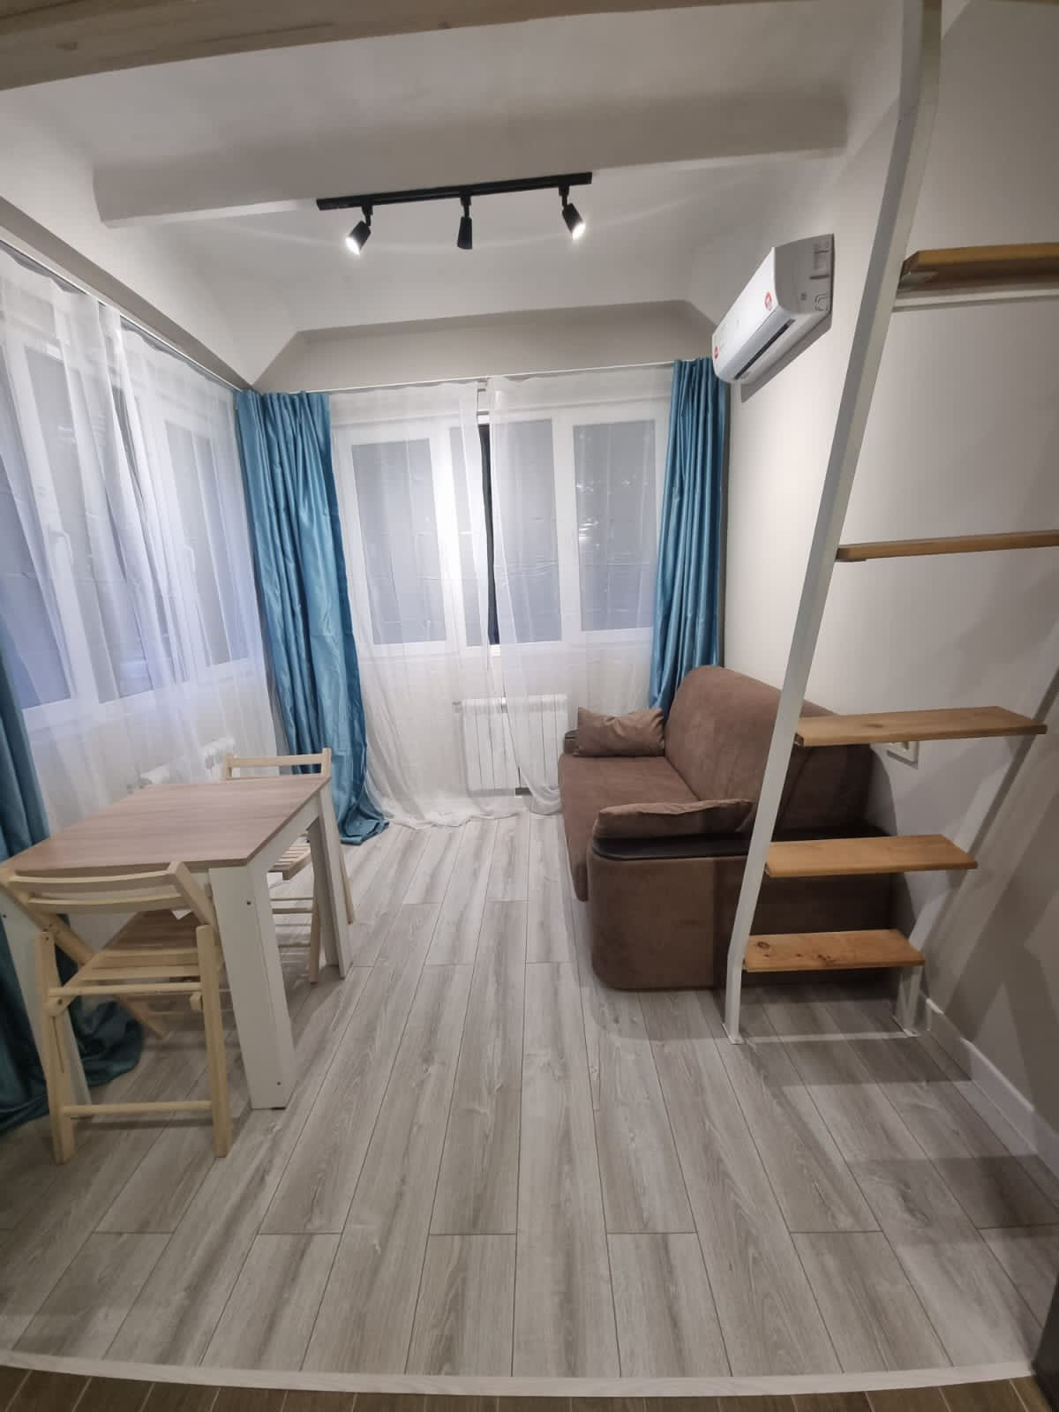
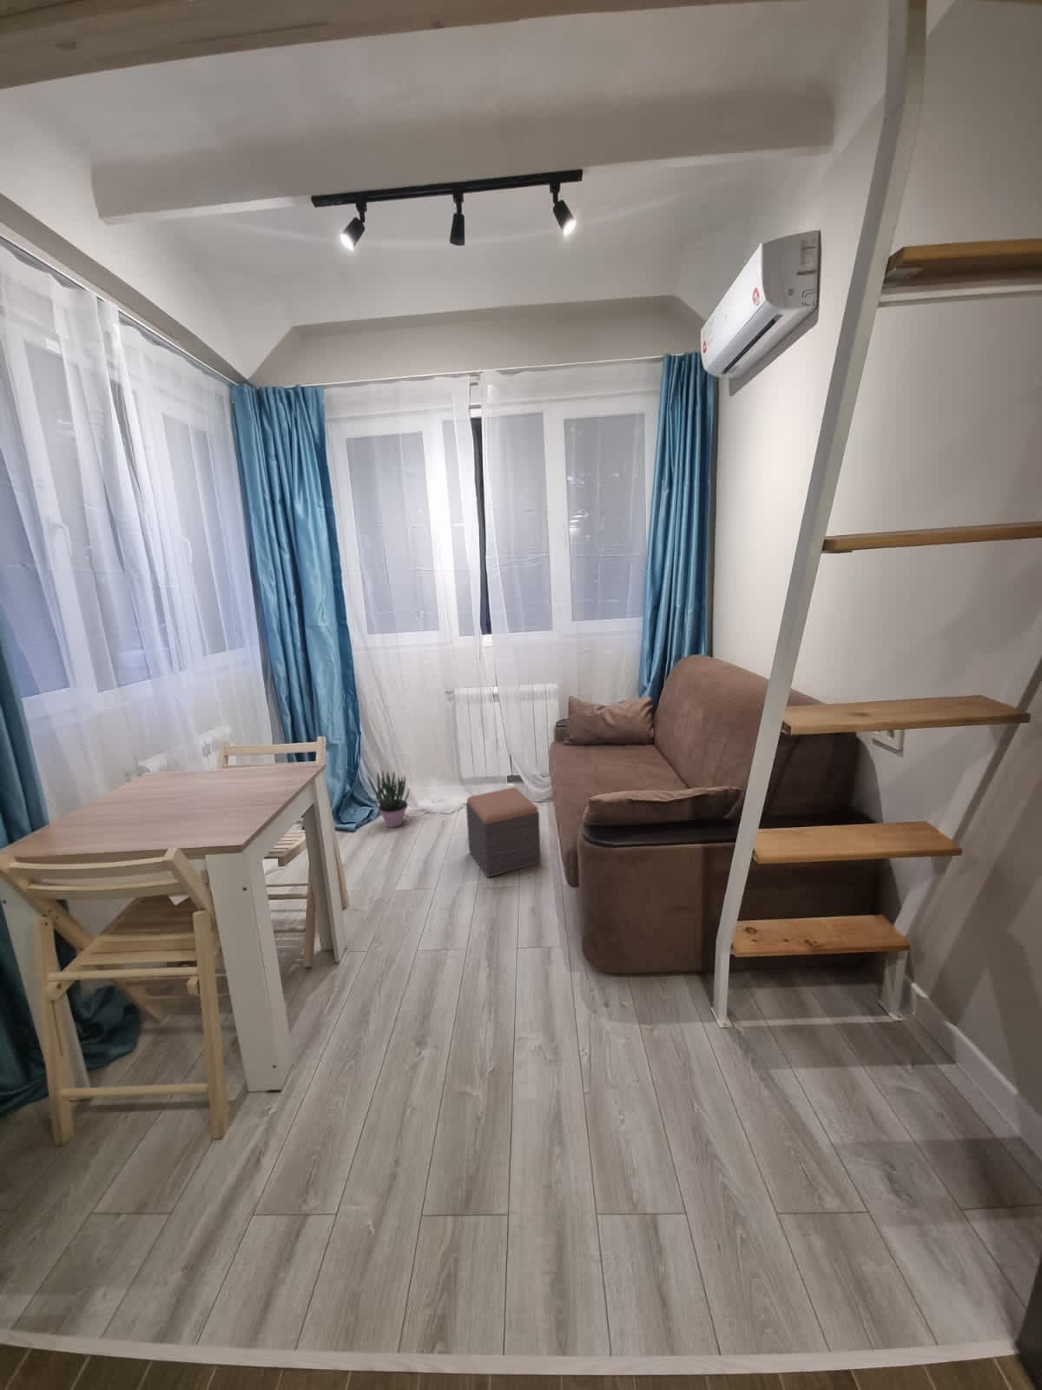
+ footstool [465,786,542,878]
+ potted plant [366,767,410,829]
